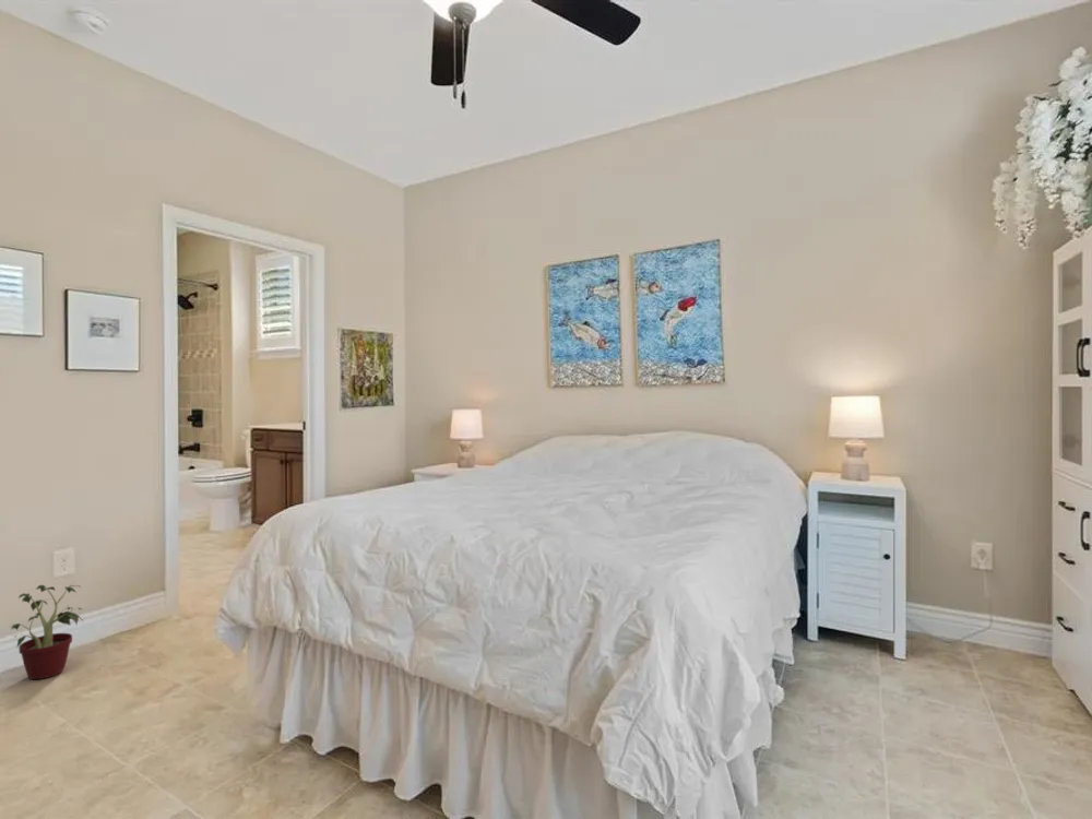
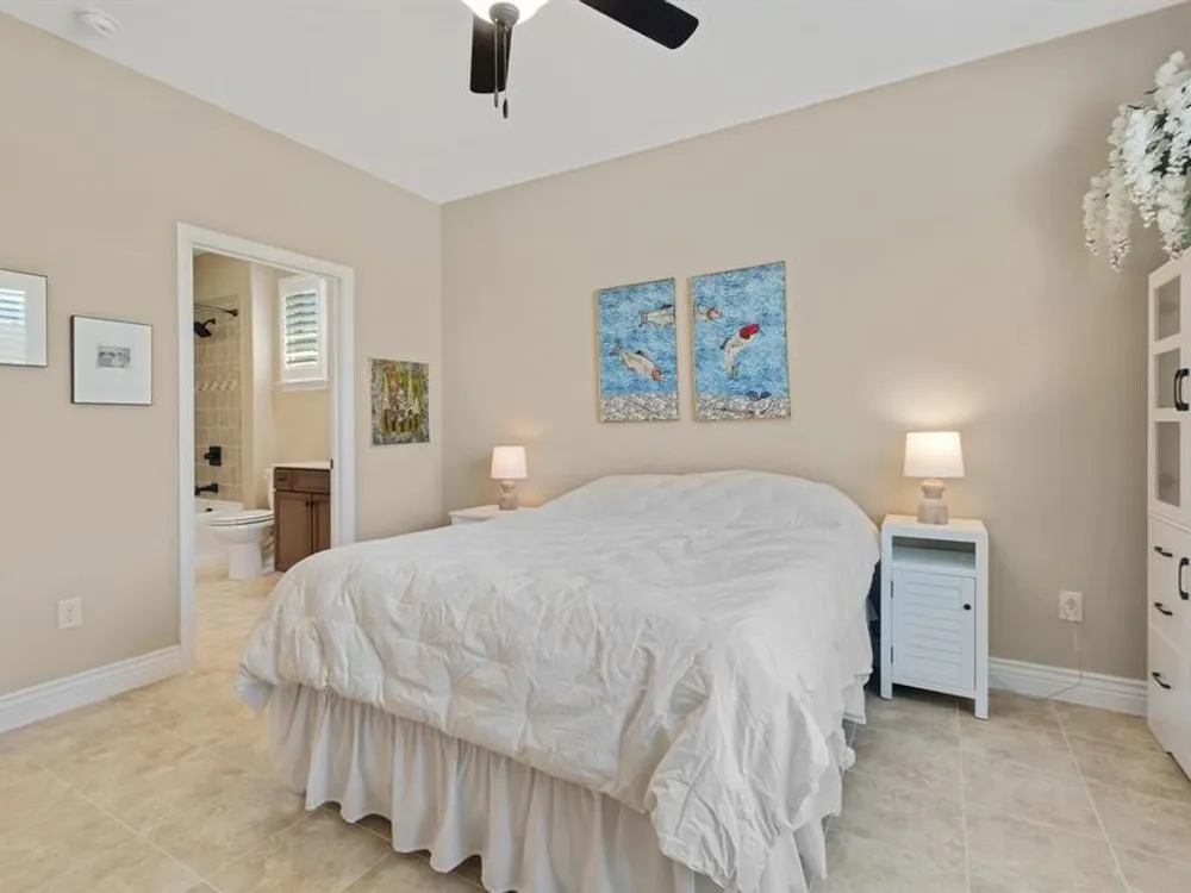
- potted plant [10,581,84,680]
